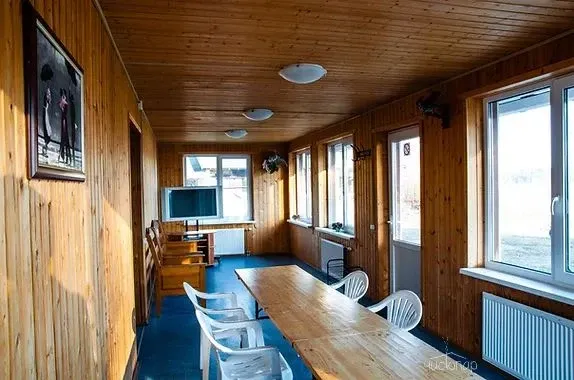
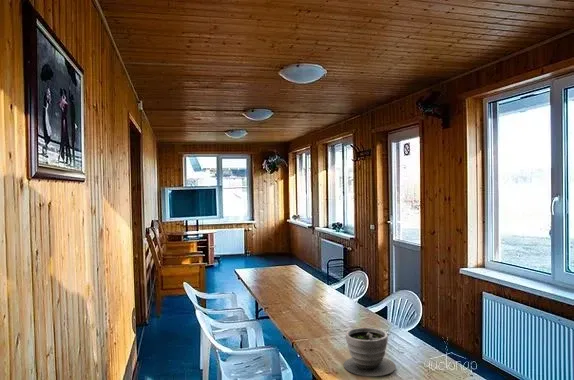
+ planter [343,326,397,377]
